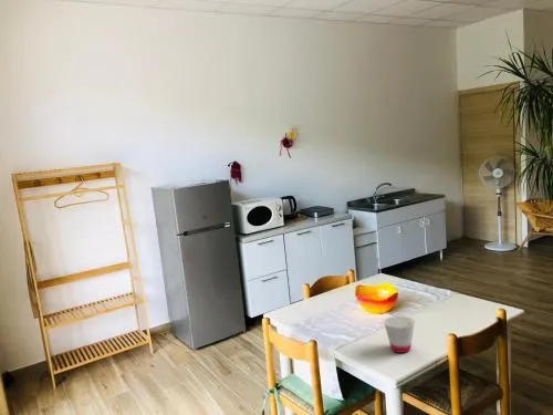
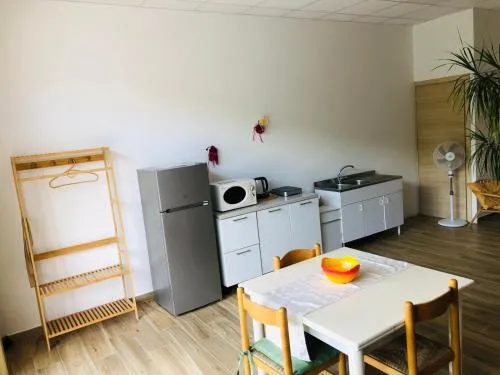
- cup [383,315,416,354]
